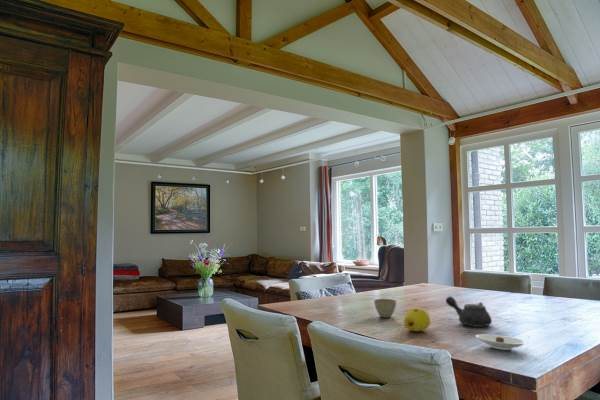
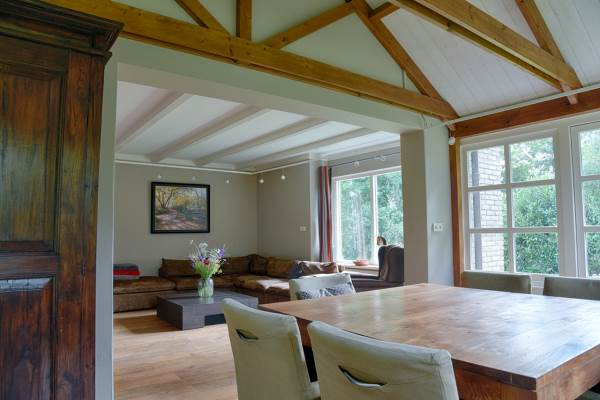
- teapot [445,295,493,328]
- saucer [475,333,527,351]
- fruit [403,307,431,332]
- flower pot [373,298,397,319]
